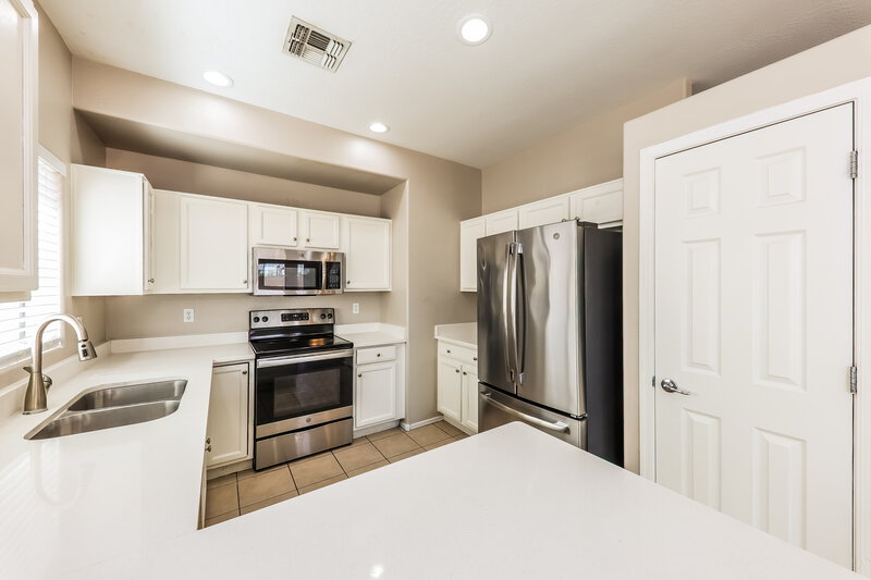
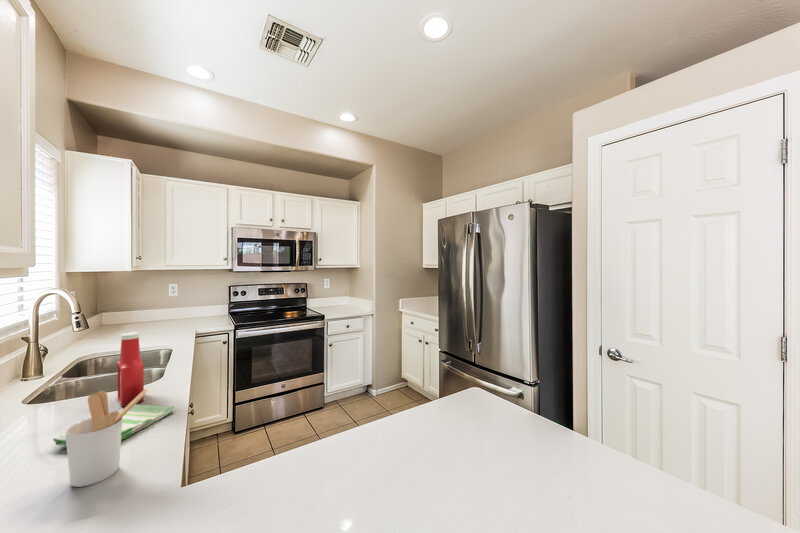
+ soap bottle [116,331,145,408]
+ dish towel [52,403,175,447]
+ utensil holder [64,388,148,488]
